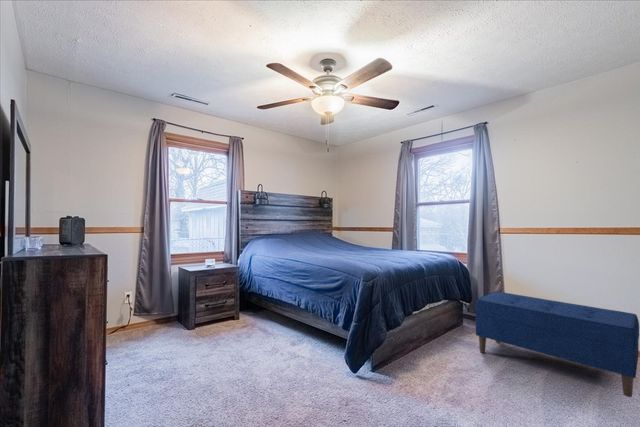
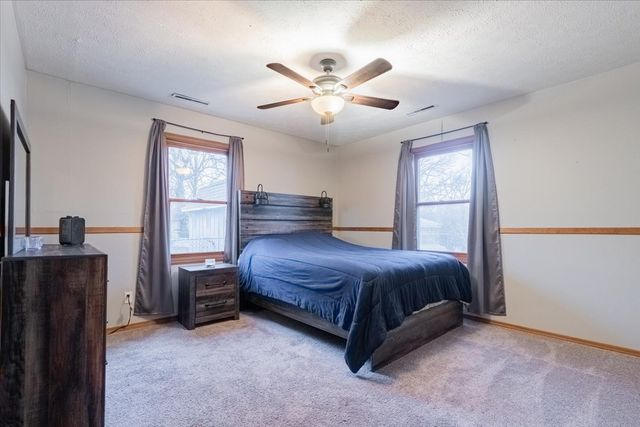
- bench [474,290,640,398]
